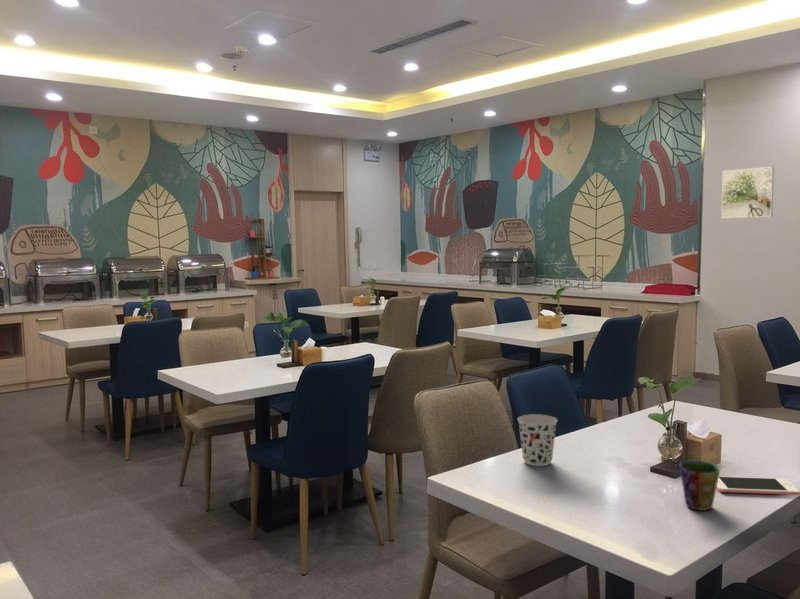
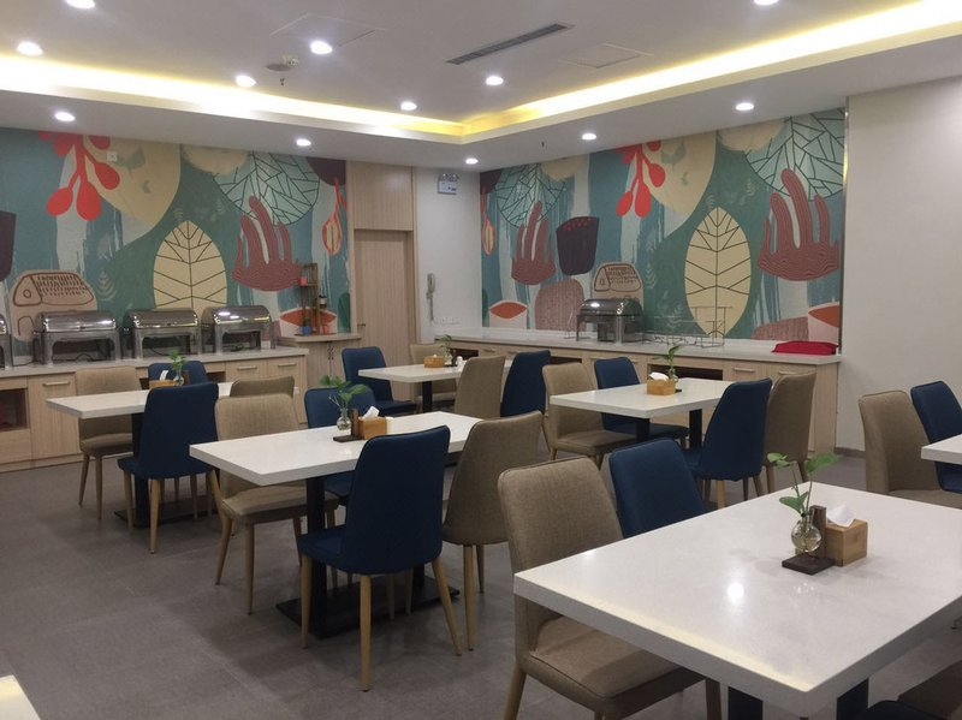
- cup [517,413,558,467]
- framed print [720,165,775,219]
- cell phone [716,475,800,496]
- cup [678,460,721,512]
